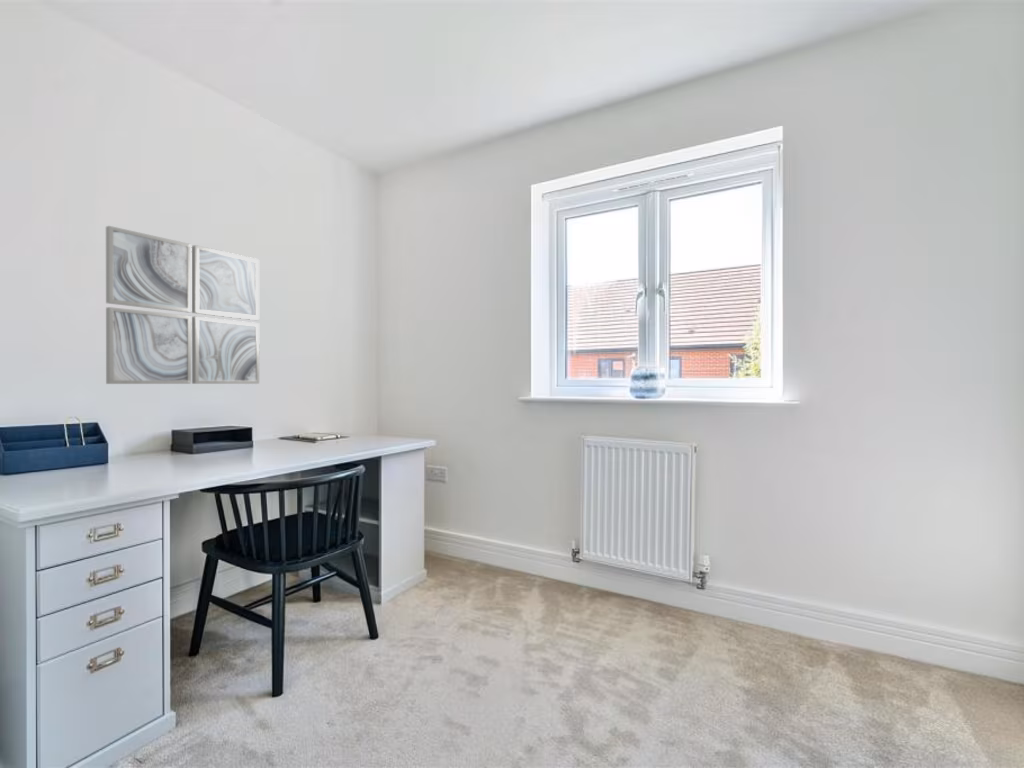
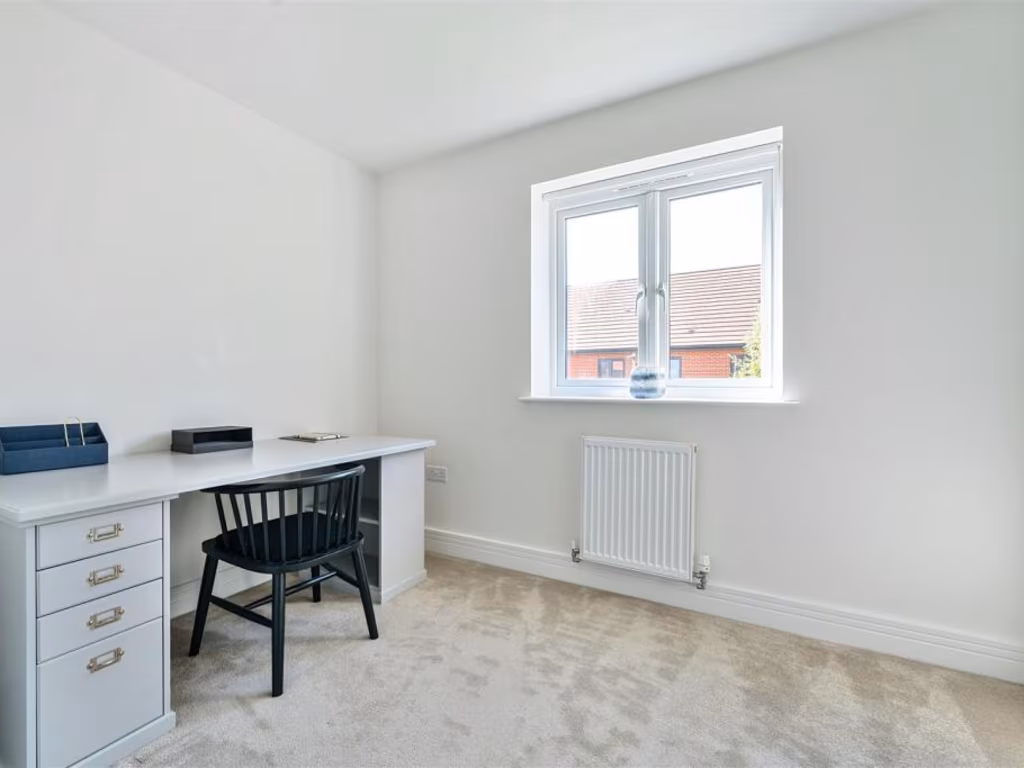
- wall art [105,225,260,385]
